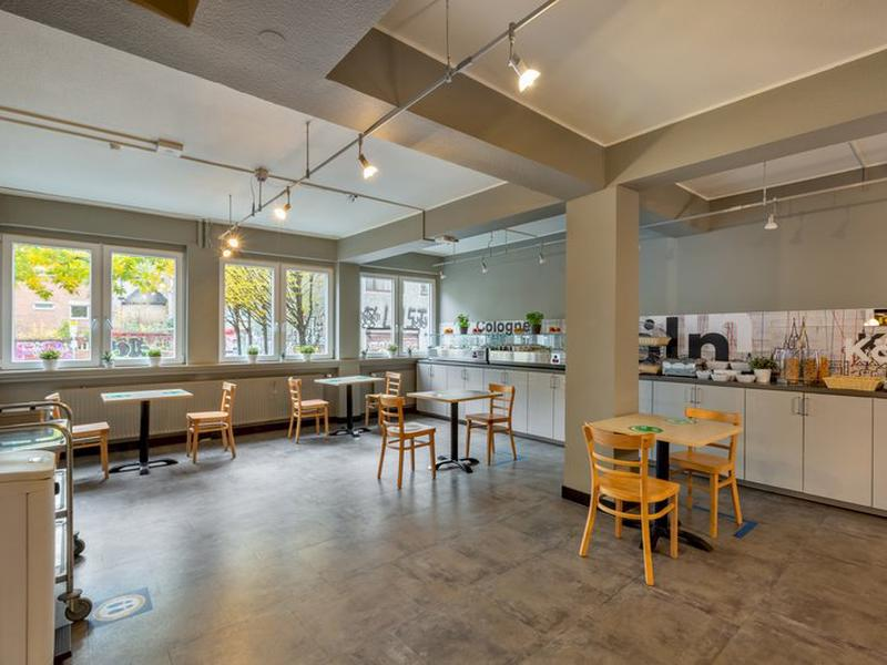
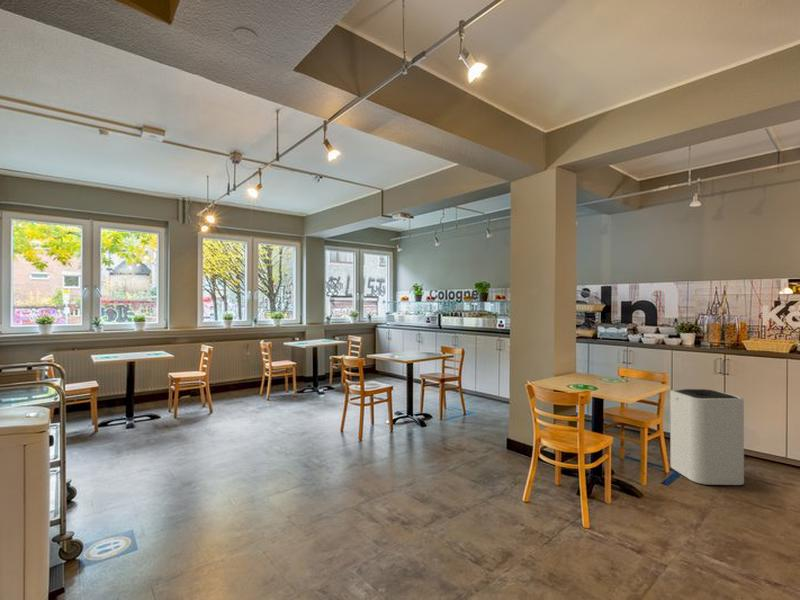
+ trash can [669,388,745,487]
